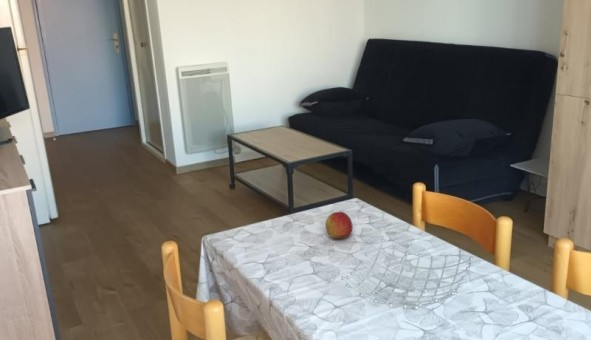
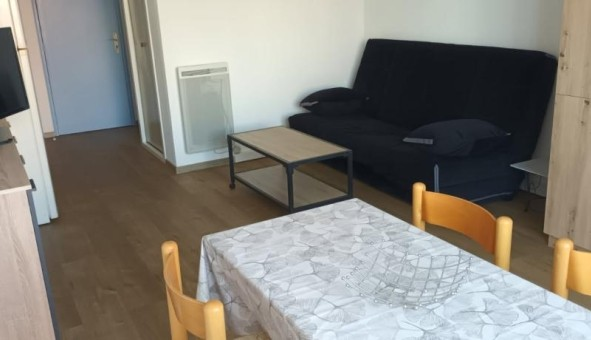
- apple [324,211,354,240]
